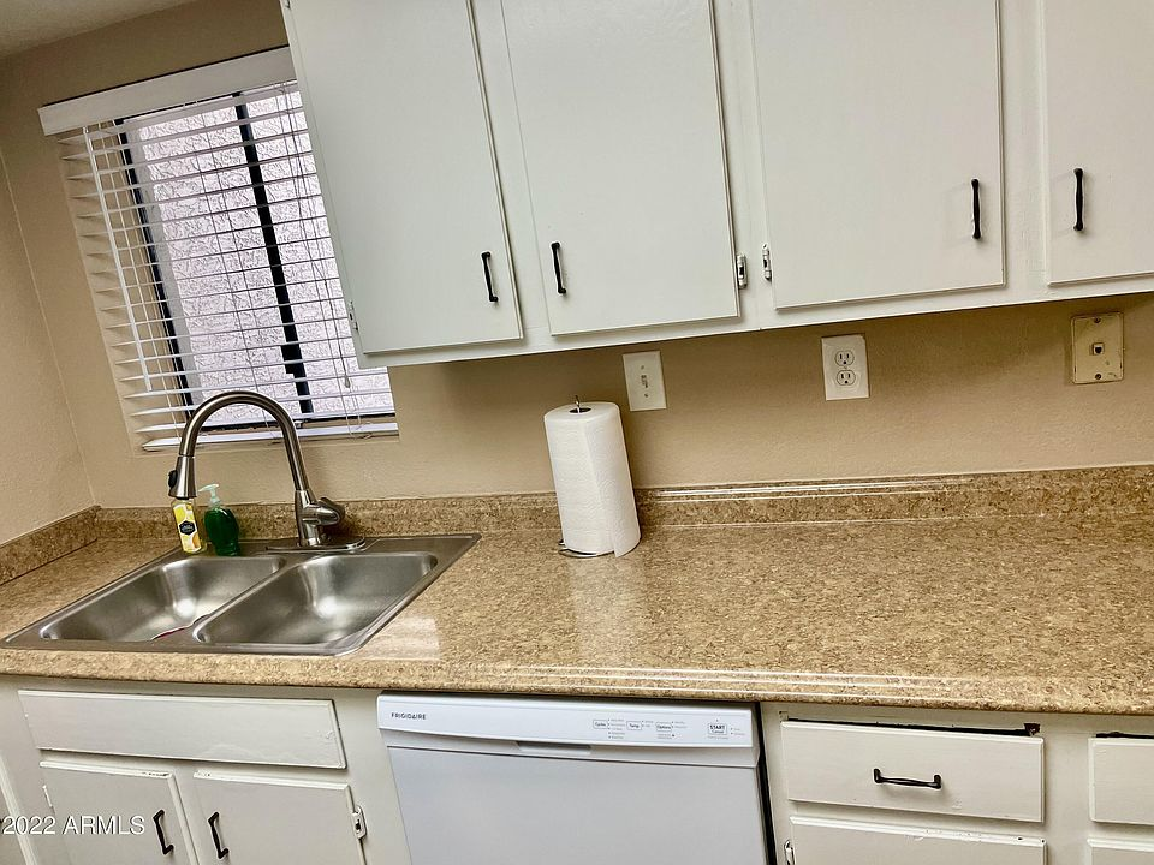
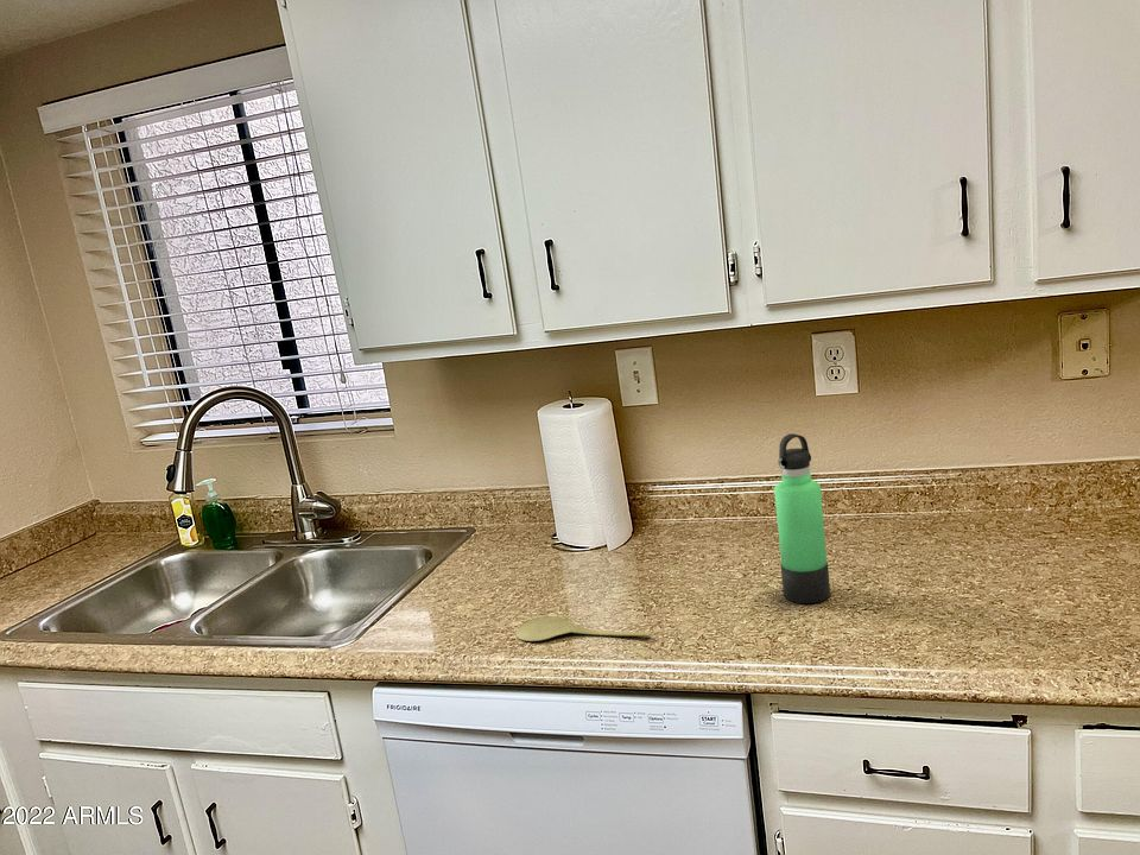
+ thermos bottle [773,432,831,604]
+ spoon [514,615,652,642]
